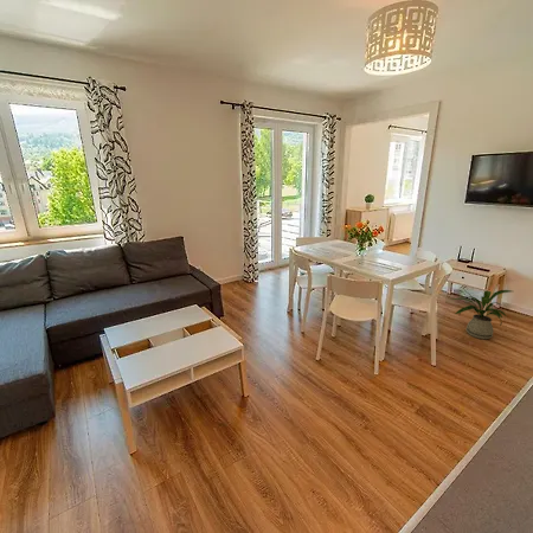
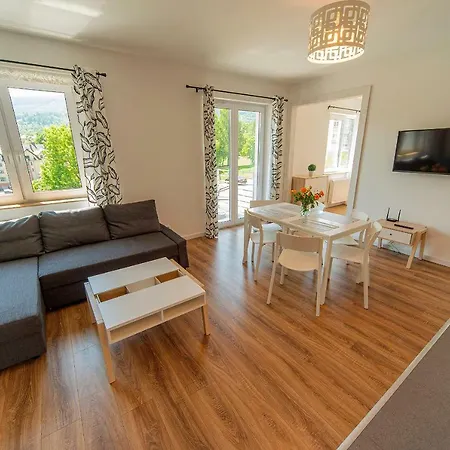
- house plant [449,289,513,340]
